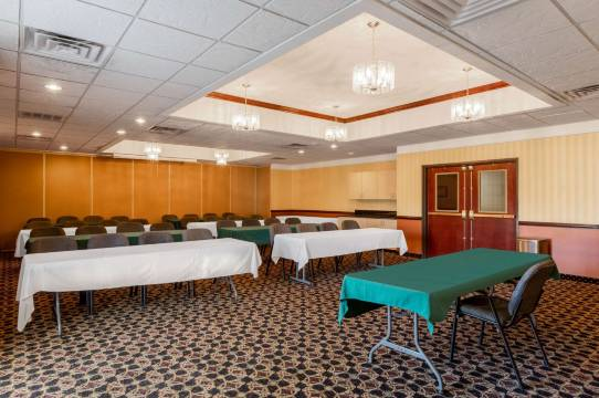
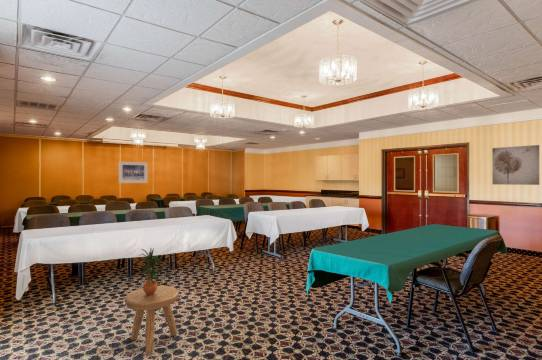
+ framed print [118,161,149,184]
+ potted plant [138,247,164,295]
+ wall art [491,144,540,186]
+ stool [124,285,180,356]
